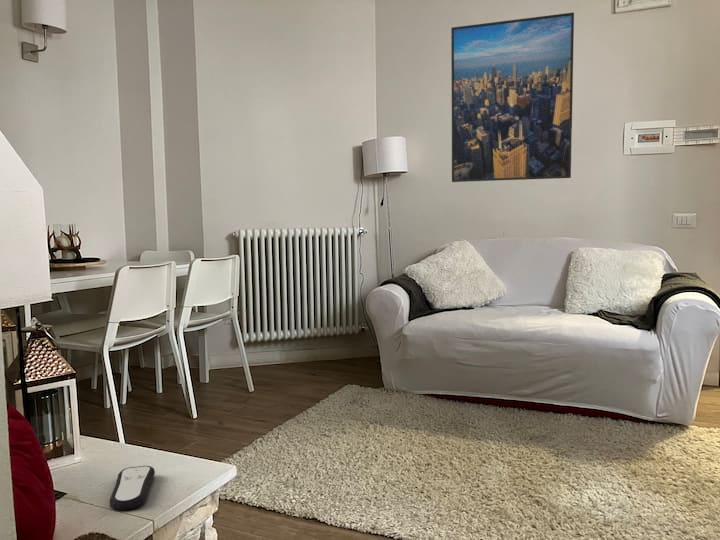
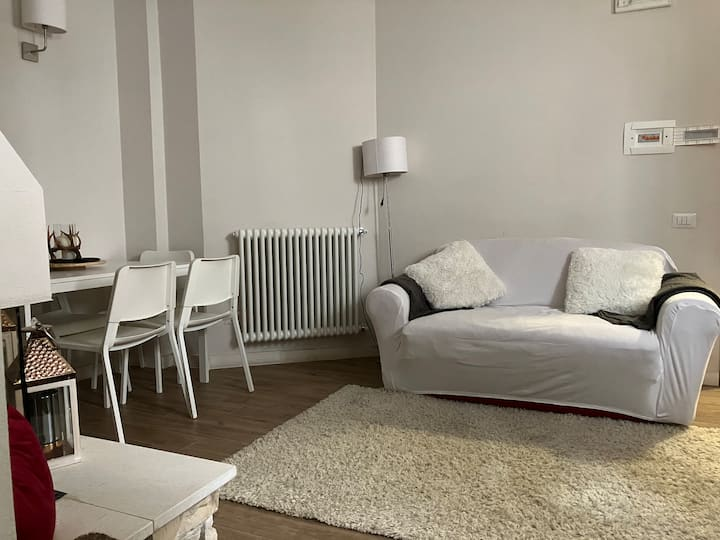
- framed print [450,12,575,183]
- remote control [109,465,156,511]
